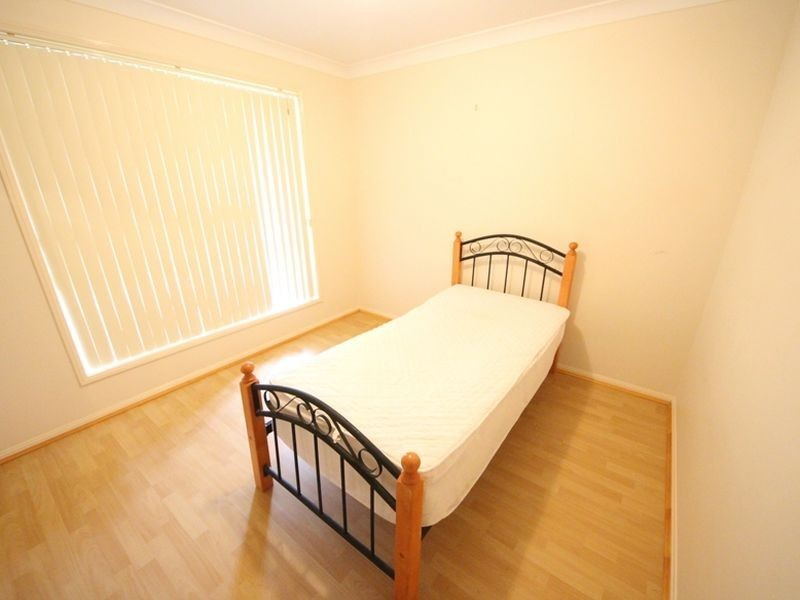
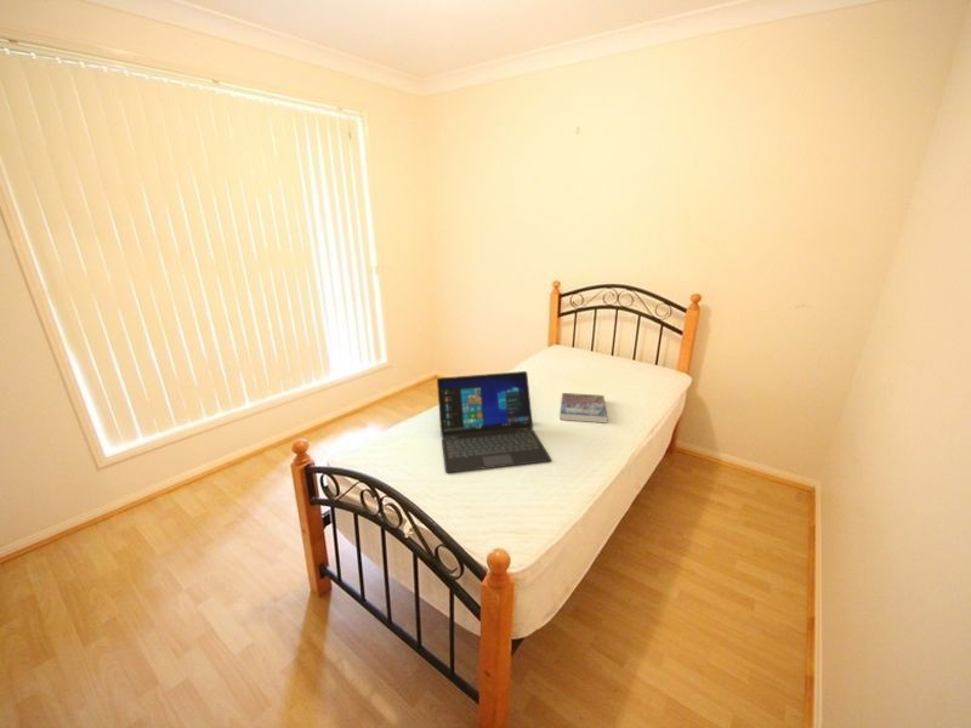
+ book [560,392,608,425]
+ laptop [436,370,552,474]
